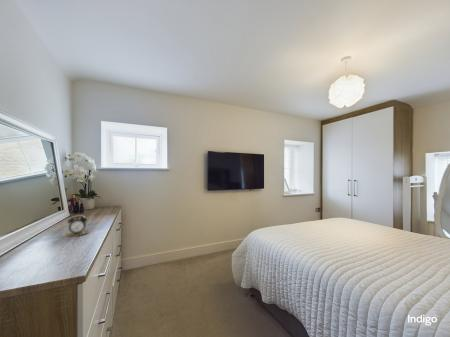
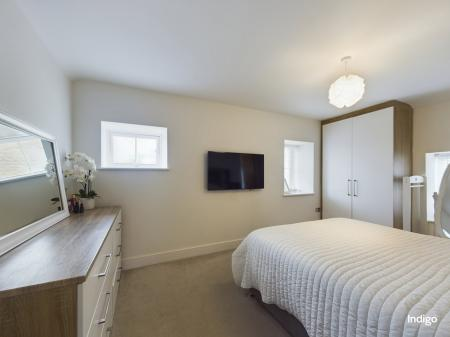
- alarm clock [65,214,89,238]
